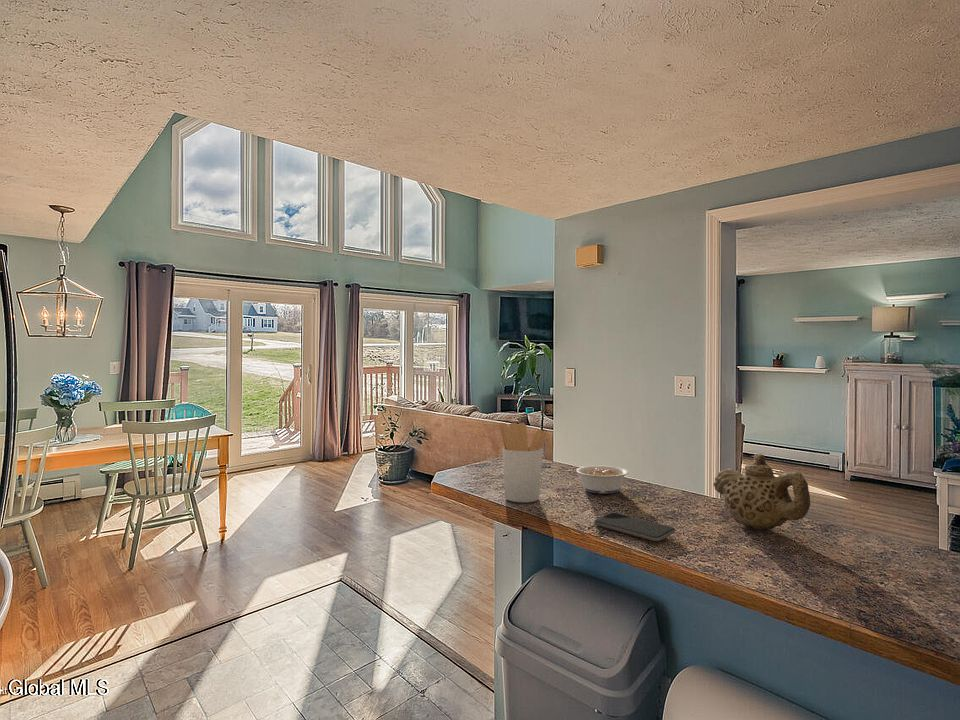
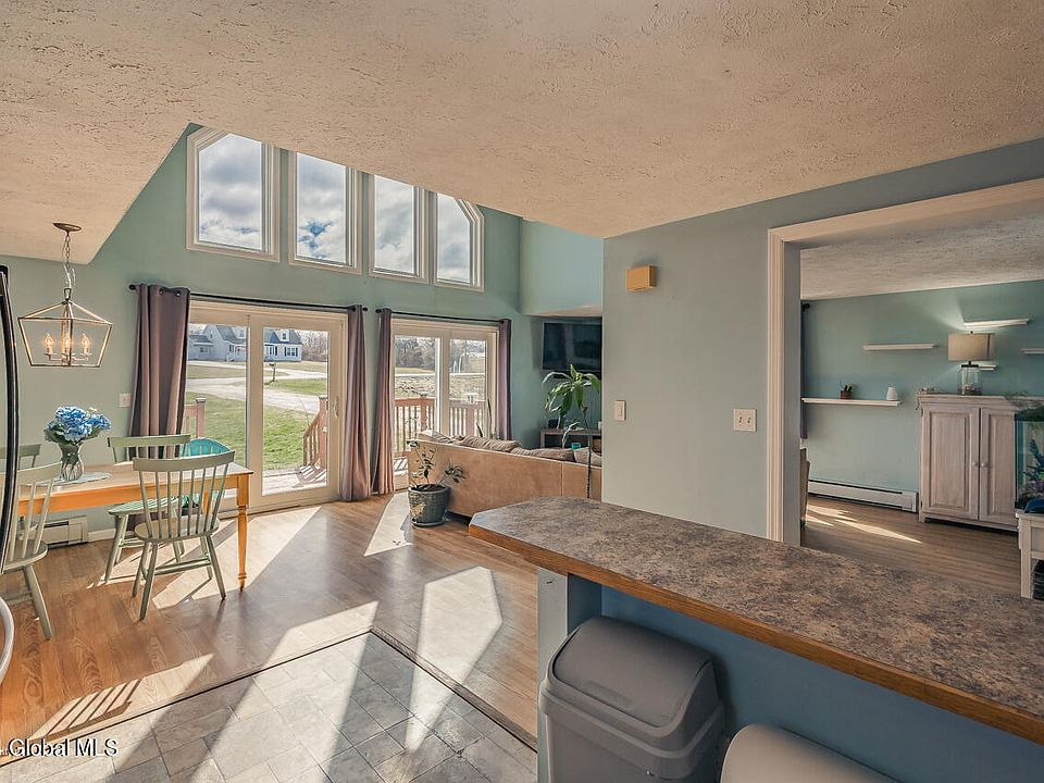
- utensil holder [498,422,549,503]
- legume [564,465,629,495]
- smartphone [593,512,677,542]
- teapot [712,453,811,531]
